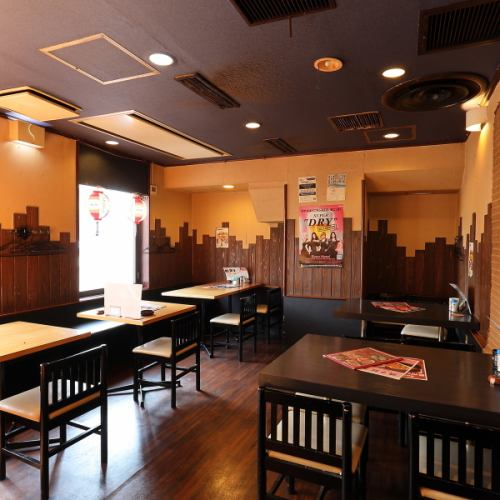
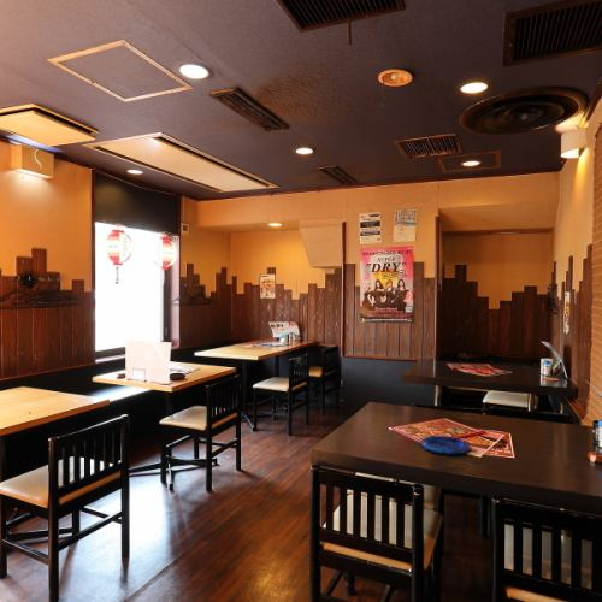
+ ashtray [419,435,472,456]
